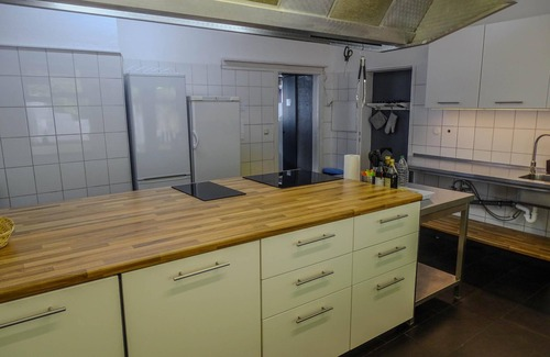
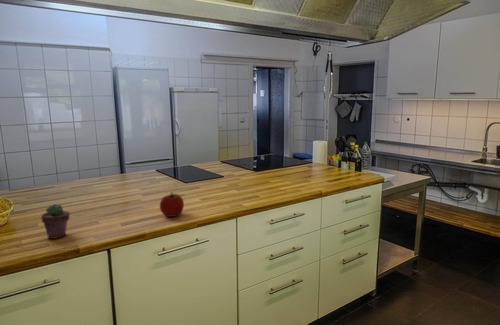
+ potted succulent [40,203,71,240]
+ apple [159,191,185,218]
